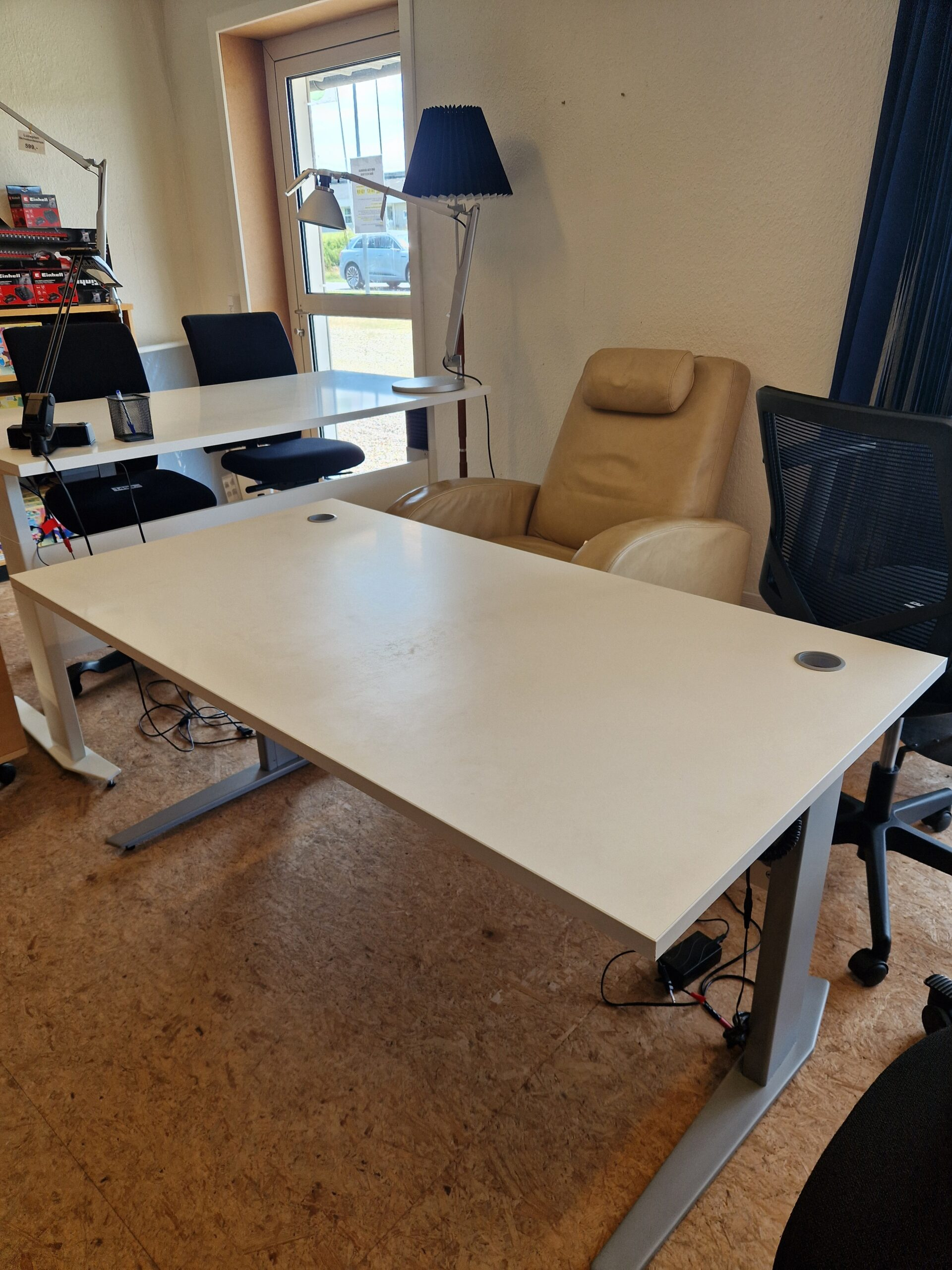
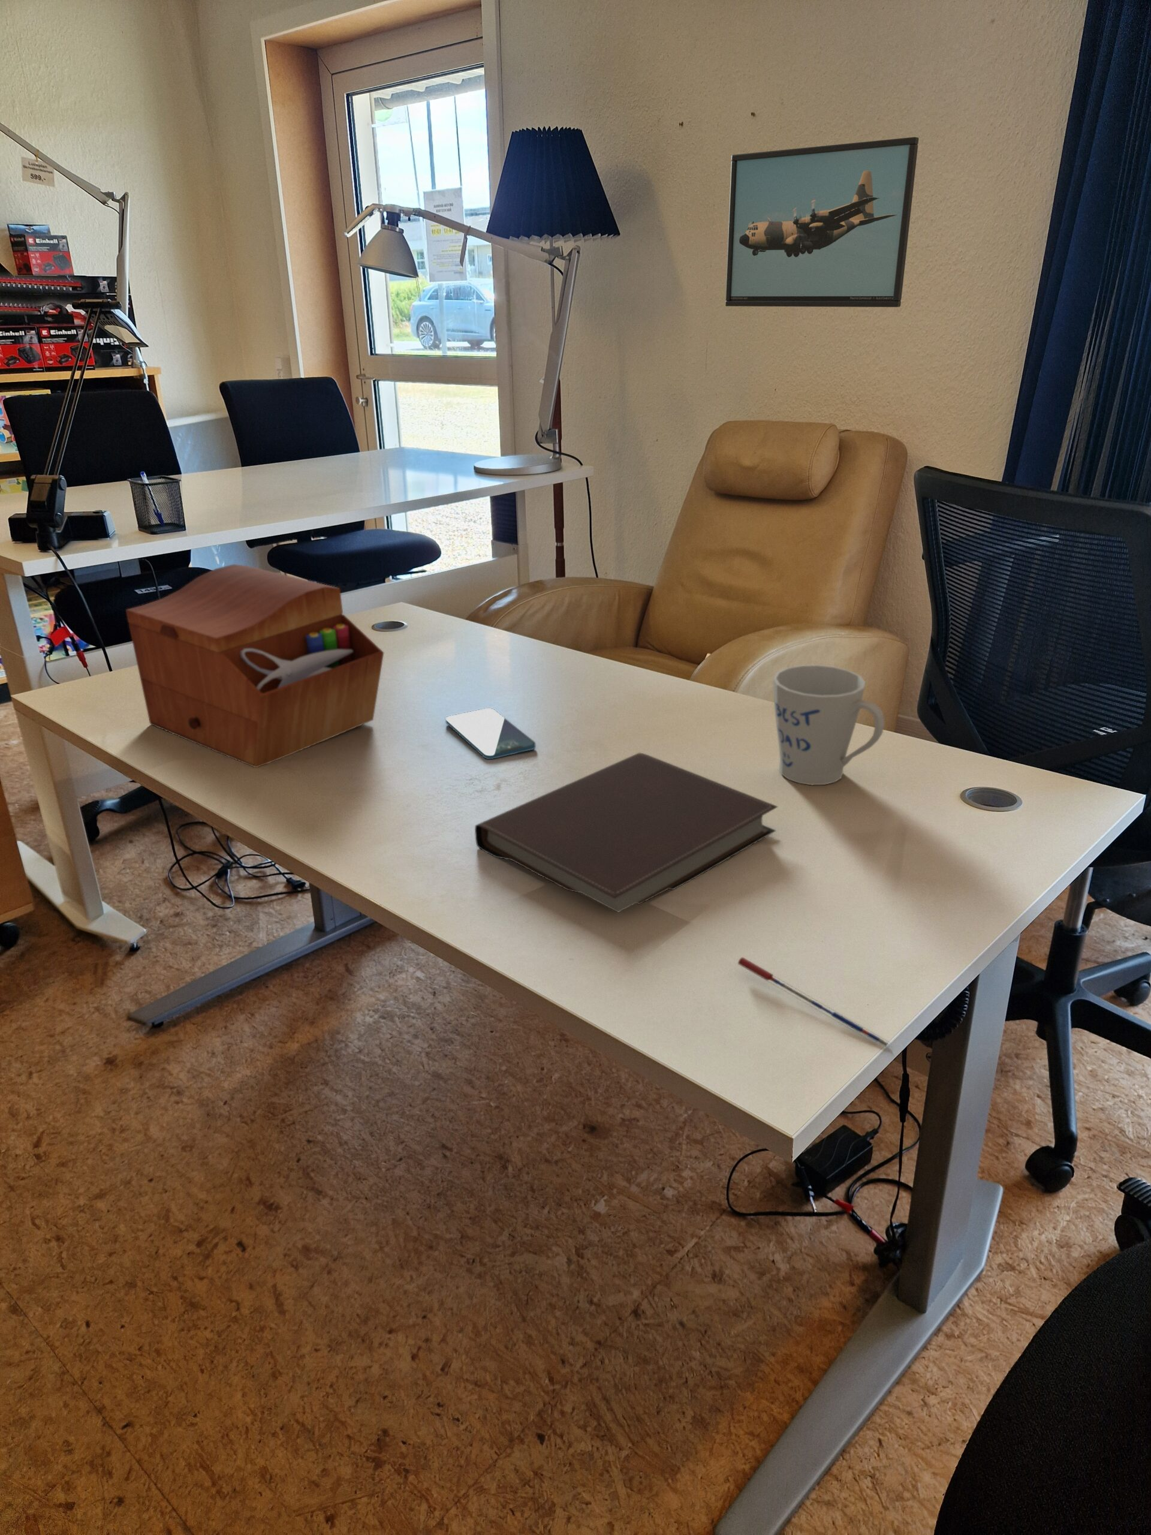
+ pen [736,956,891,1049]
+ smartphone [445,707,537,760]
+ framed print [724,137,920,307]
+ notebook [474,752,779,914]
+ sewing box [126,563,384,768]
+ mug [773,665,885,786]
